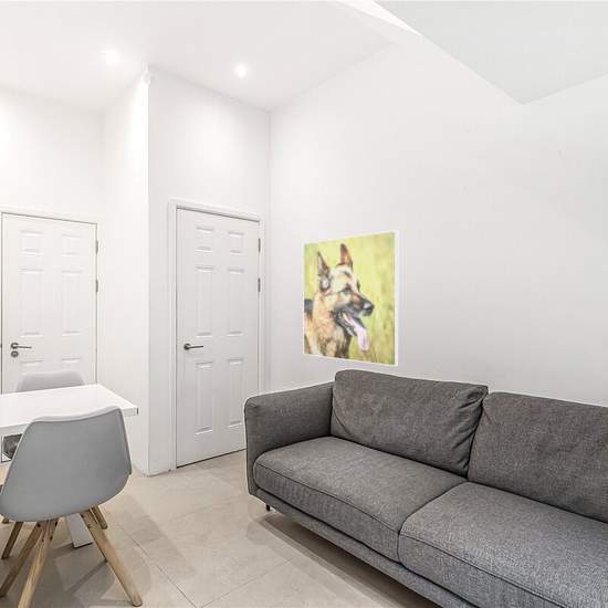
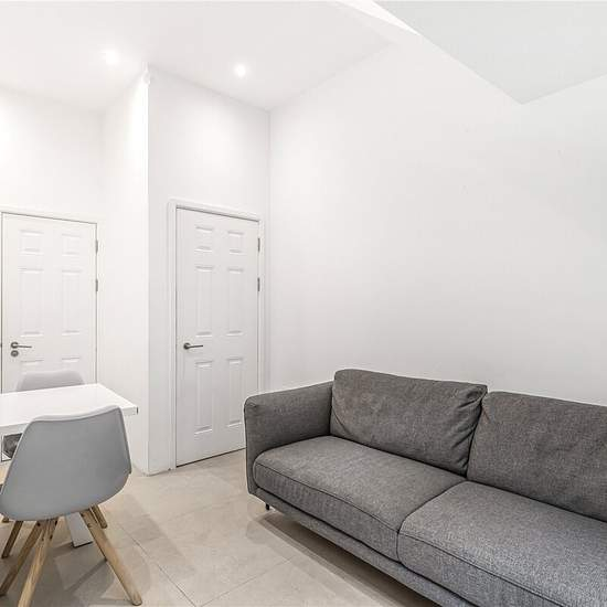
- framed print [302,229,399,367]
